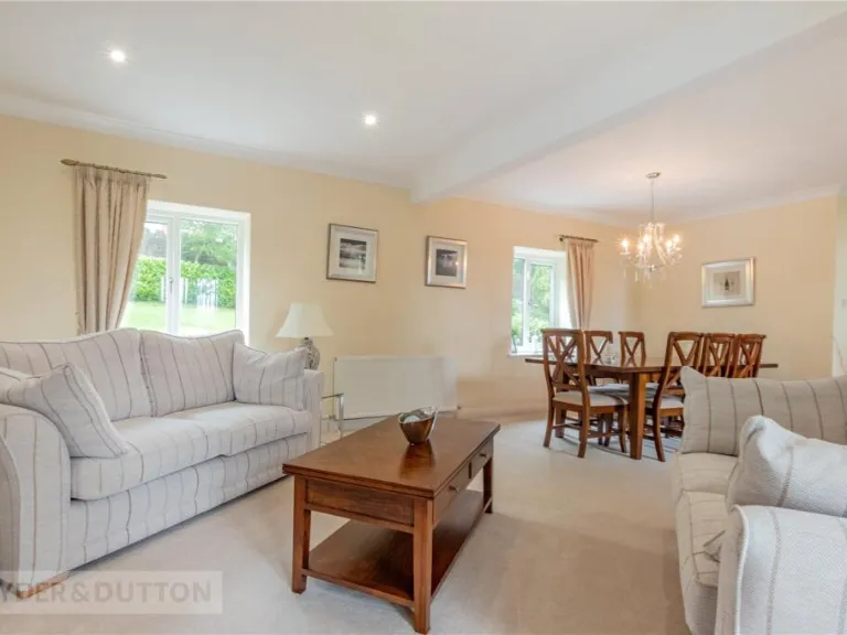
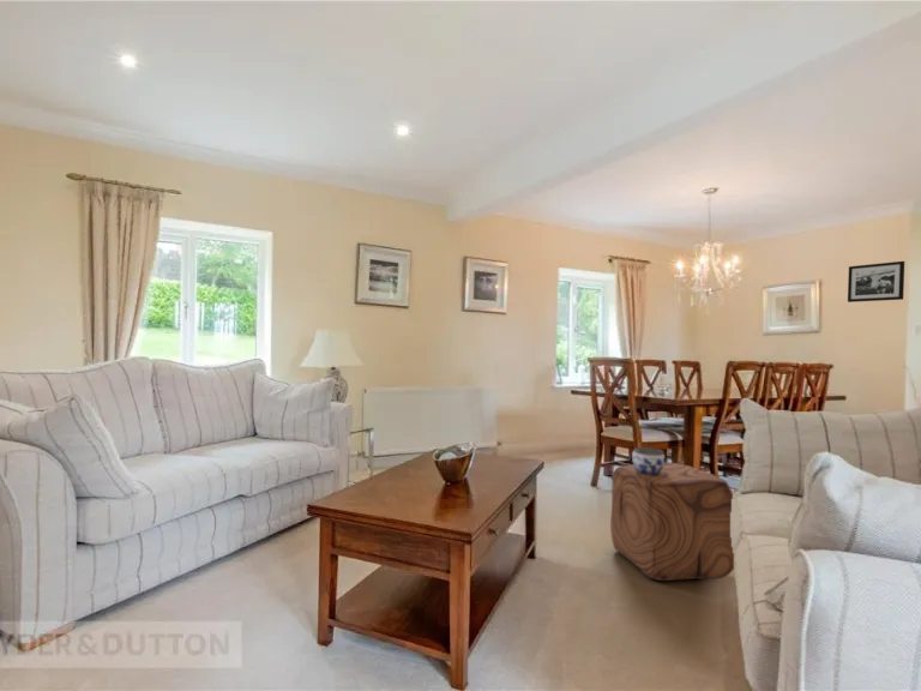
+ picture frame [847,260,905,304]
+ jar [631,446,666,475]
+ ottoman [609,462,735,582]
